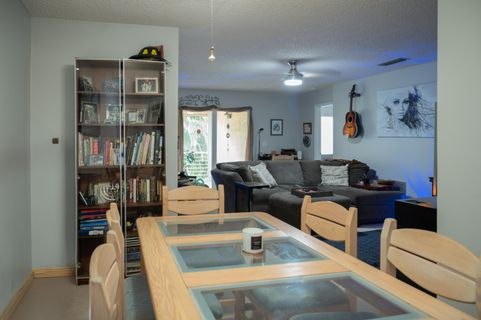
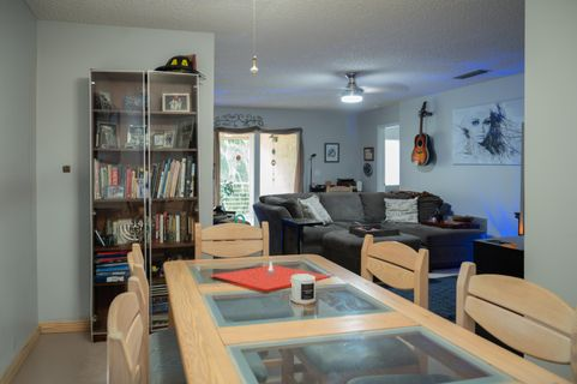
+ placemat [209,260,331,290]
